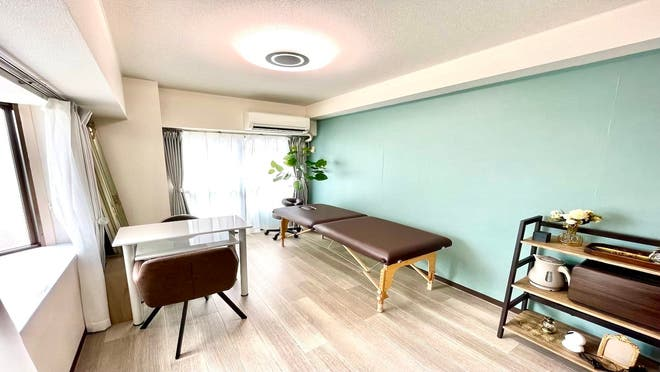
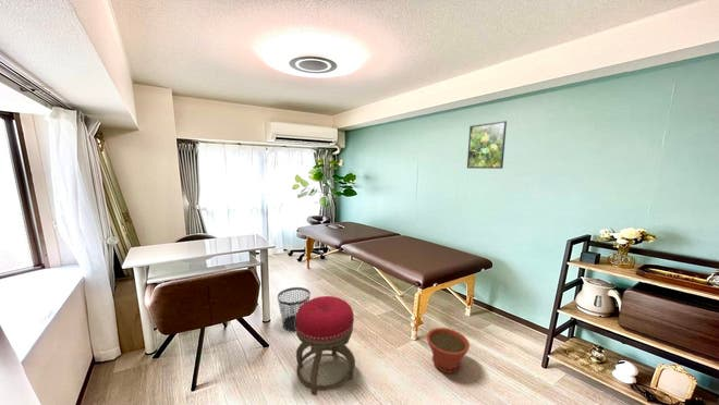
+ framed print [466,120,508,170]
+ plant pot [426,327,471,375]
+ stool [295,295,356,396]
+ wastebasket [277,286,312,332]
